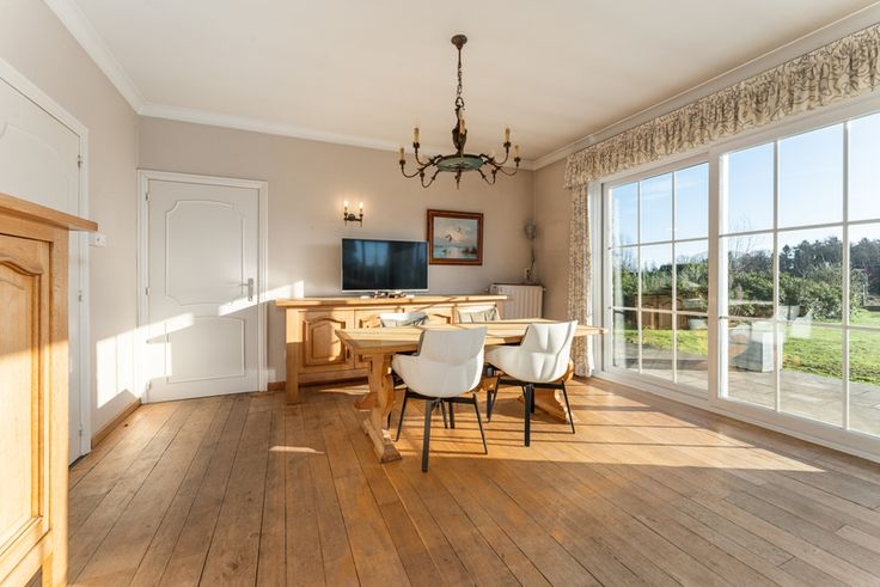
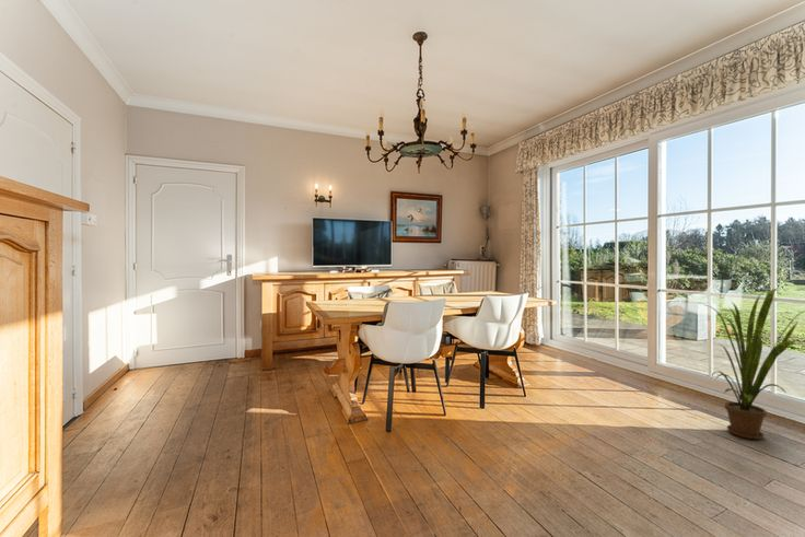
+ house plant [702,288,805,441]
